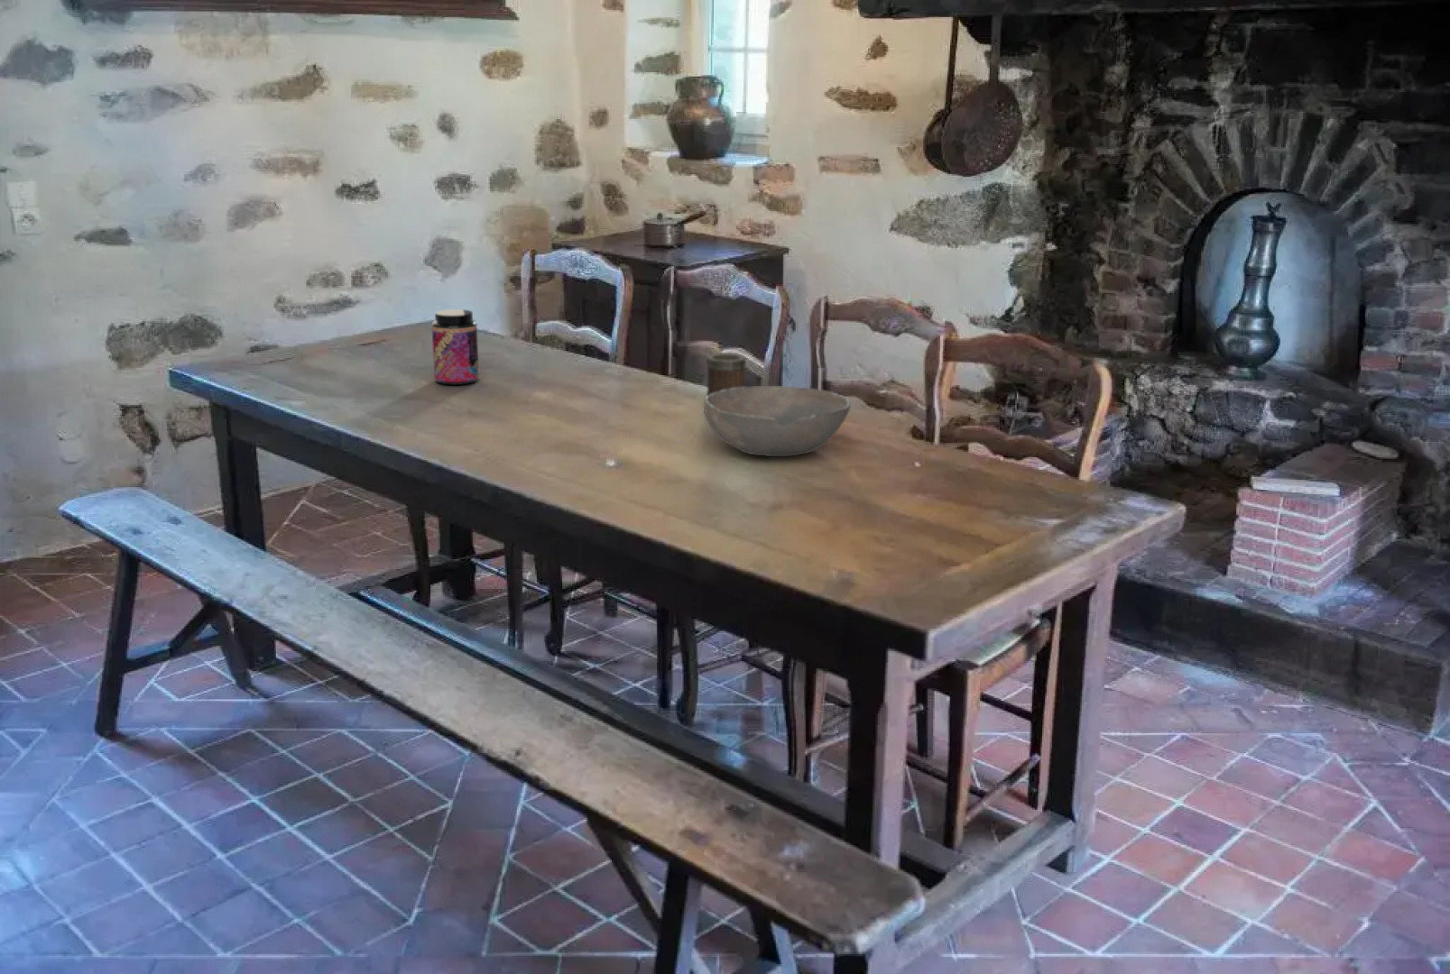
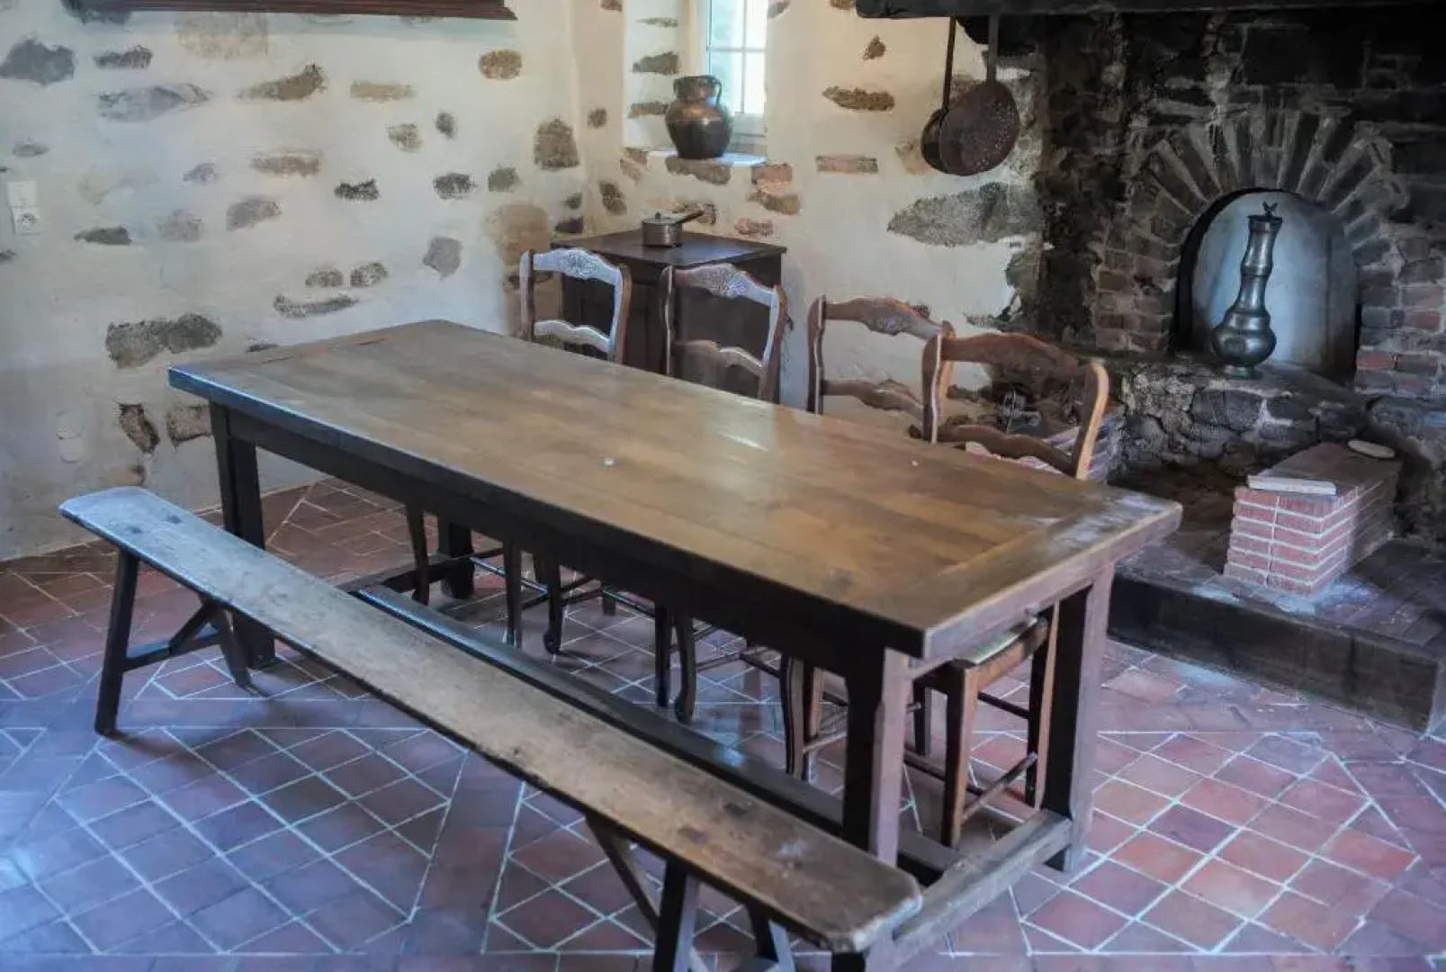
- jar [431,309,480,386]
- bowl [703,385,852,458]
- mug [703,352,747,409]
